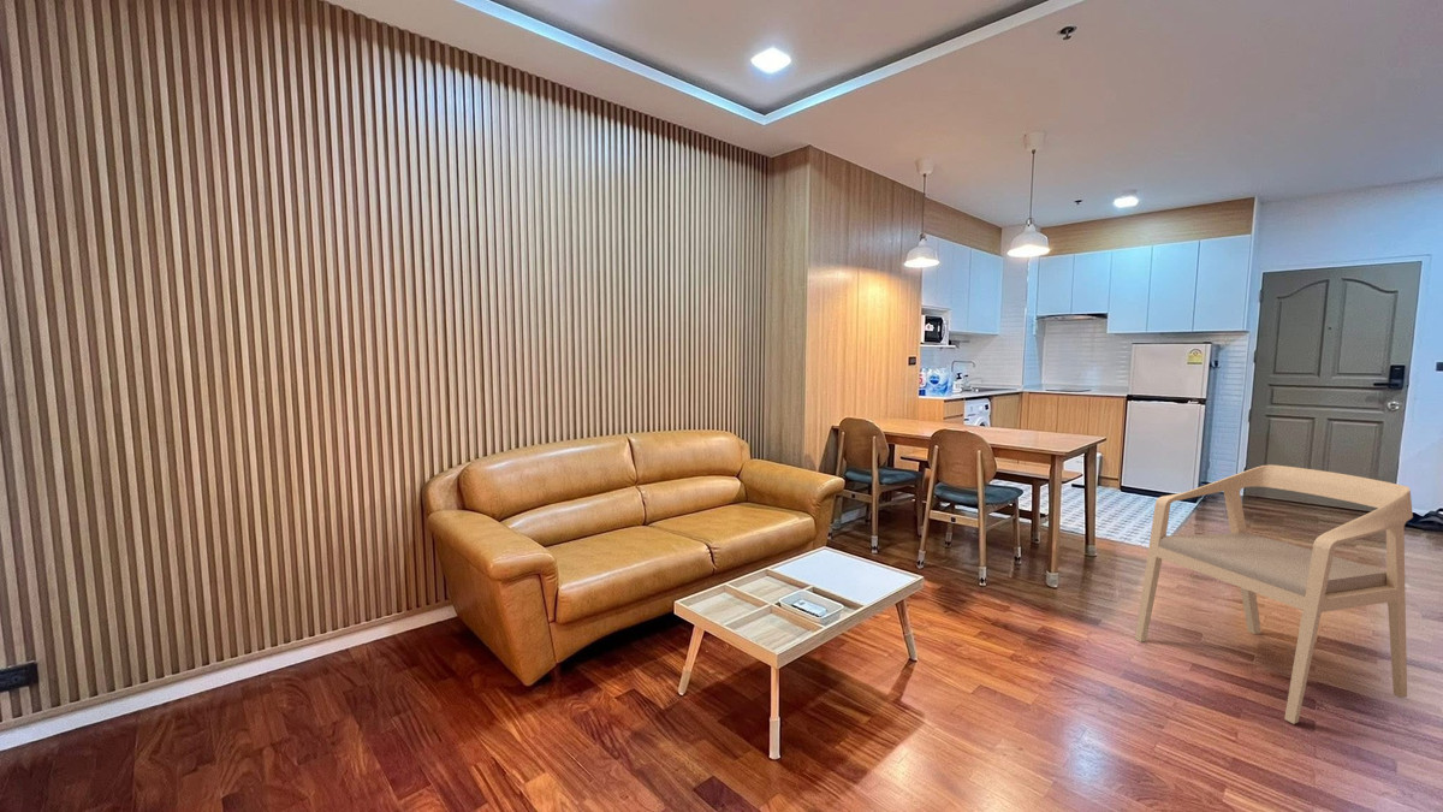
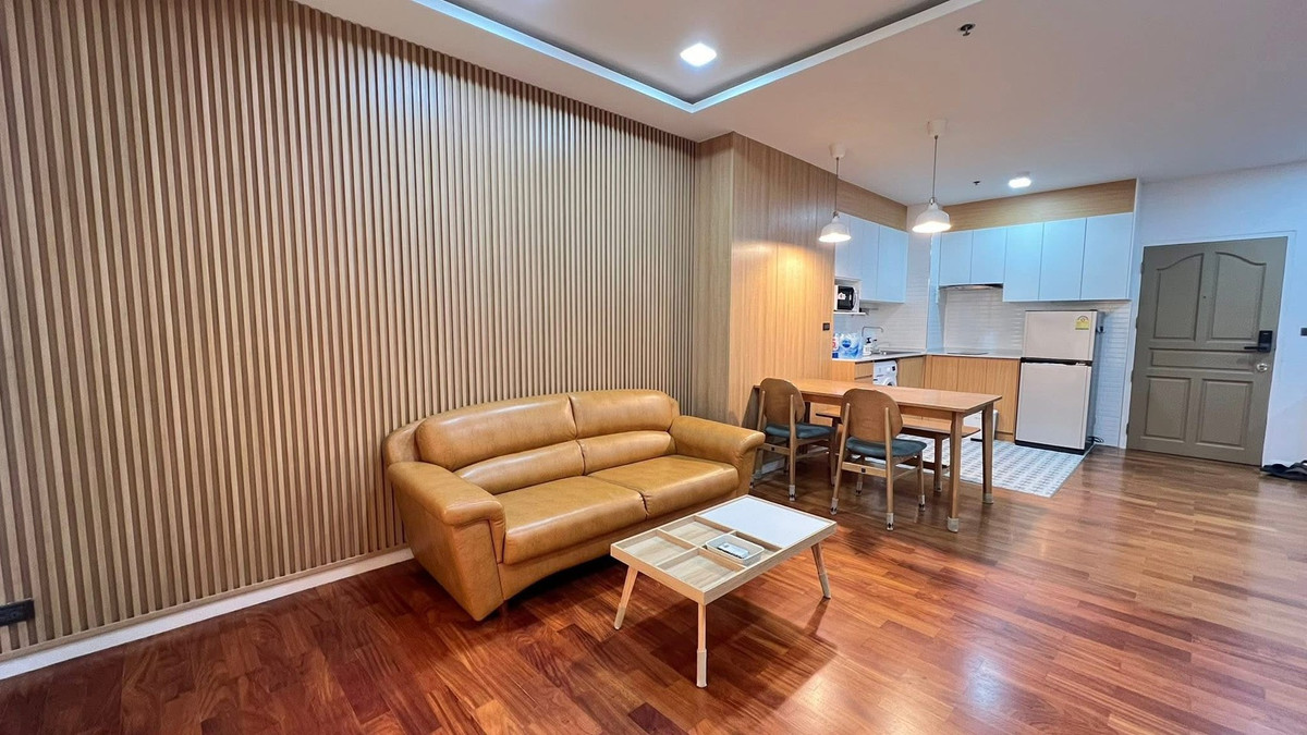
- armchair [1134,464,1414,725]
